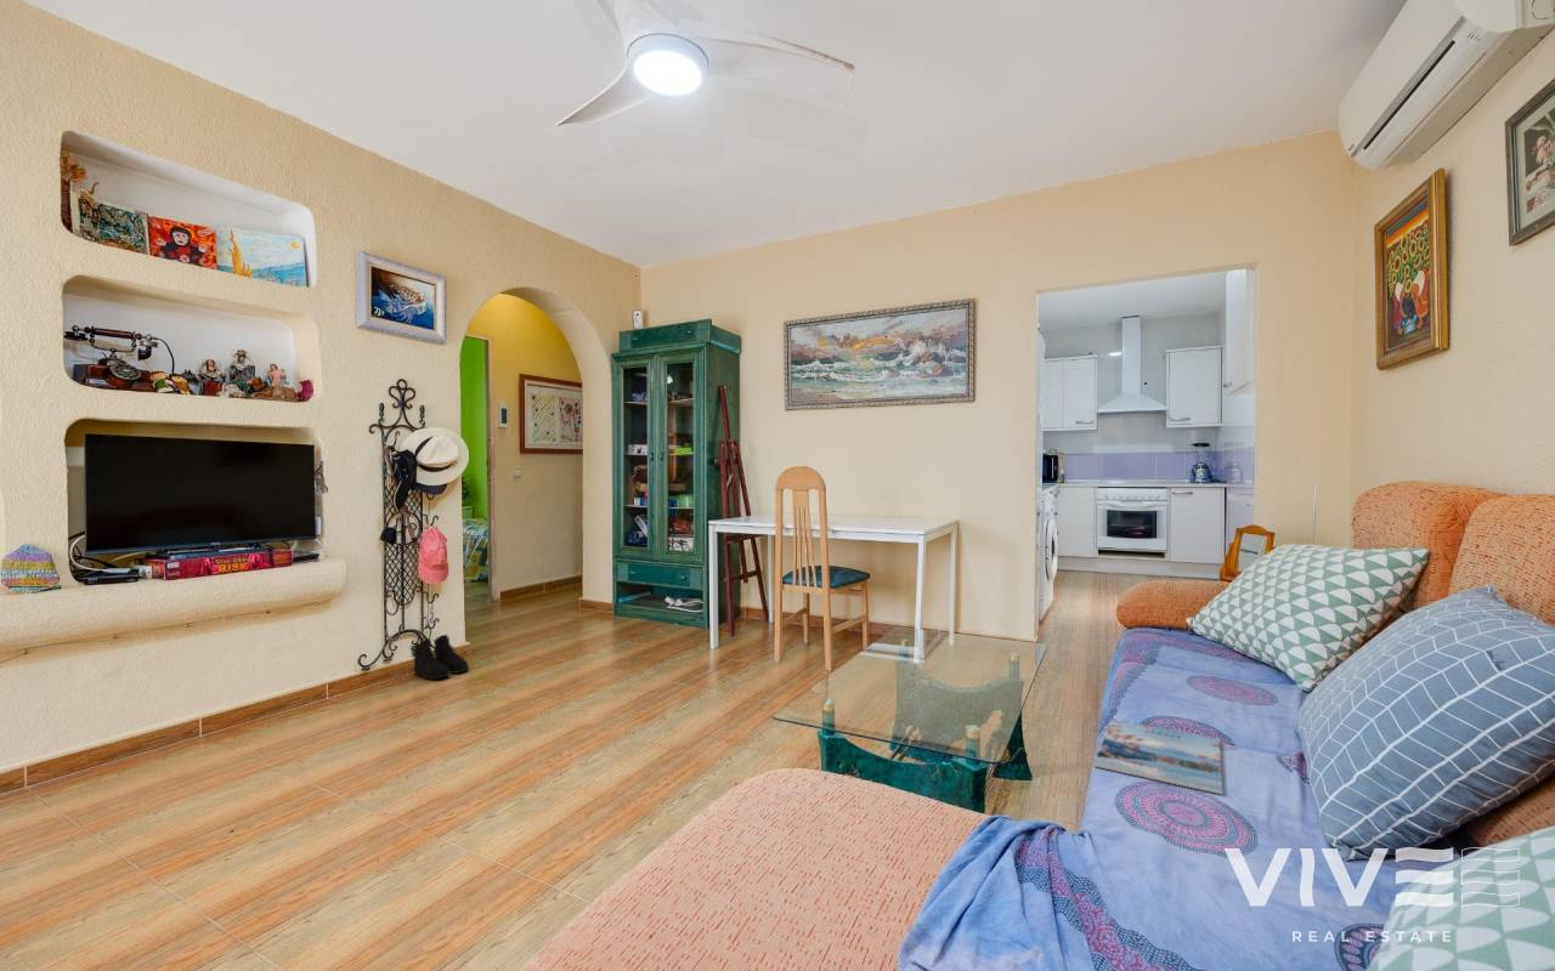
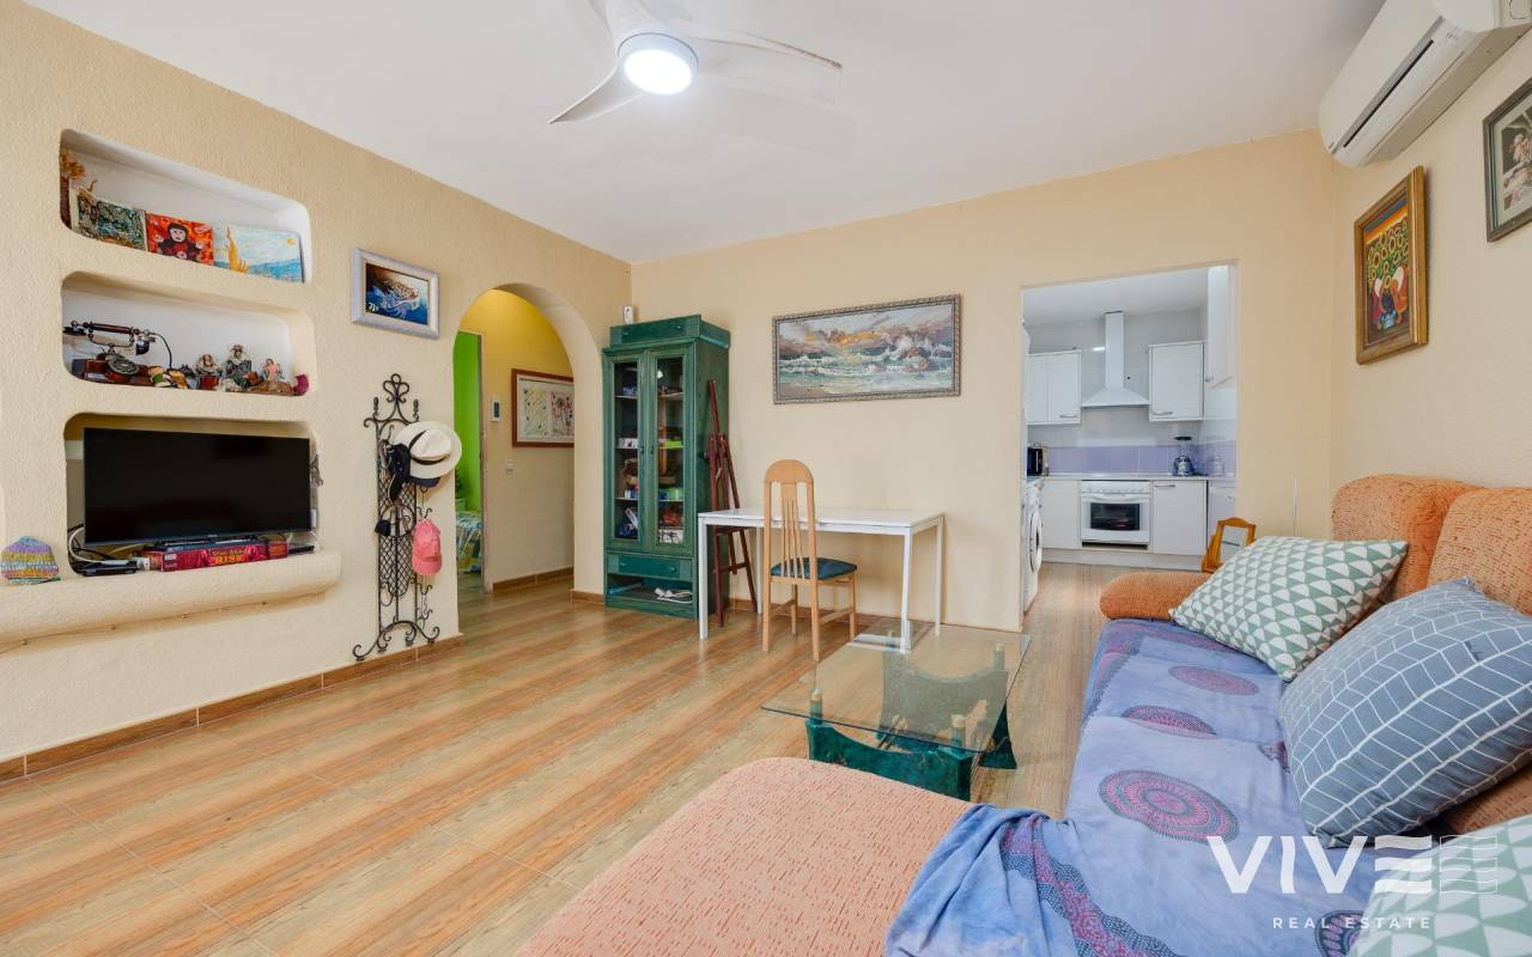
- magazine [1093,719,1223,795]
- boots [412,634,470,681]
